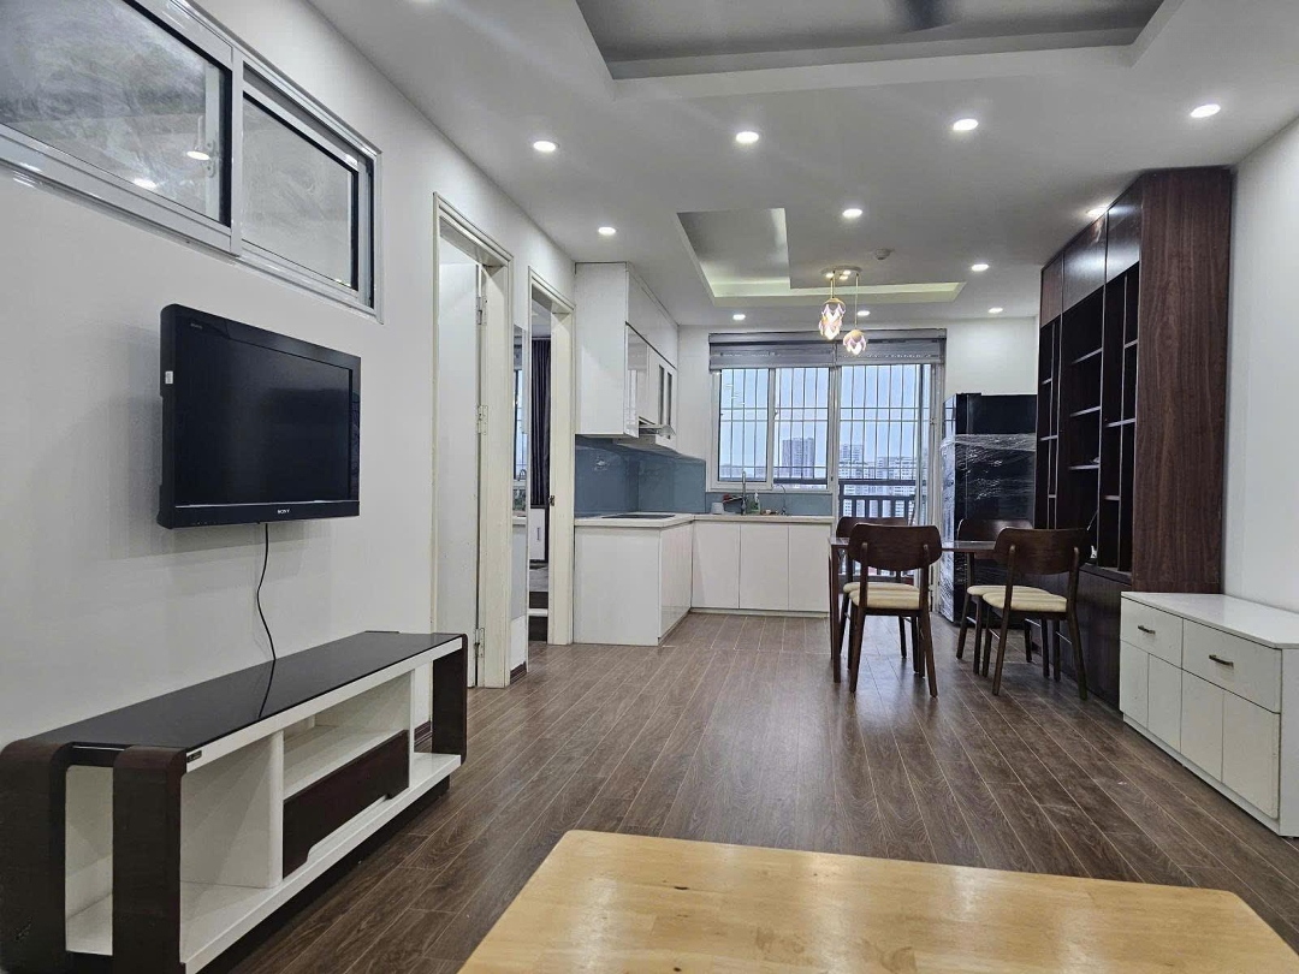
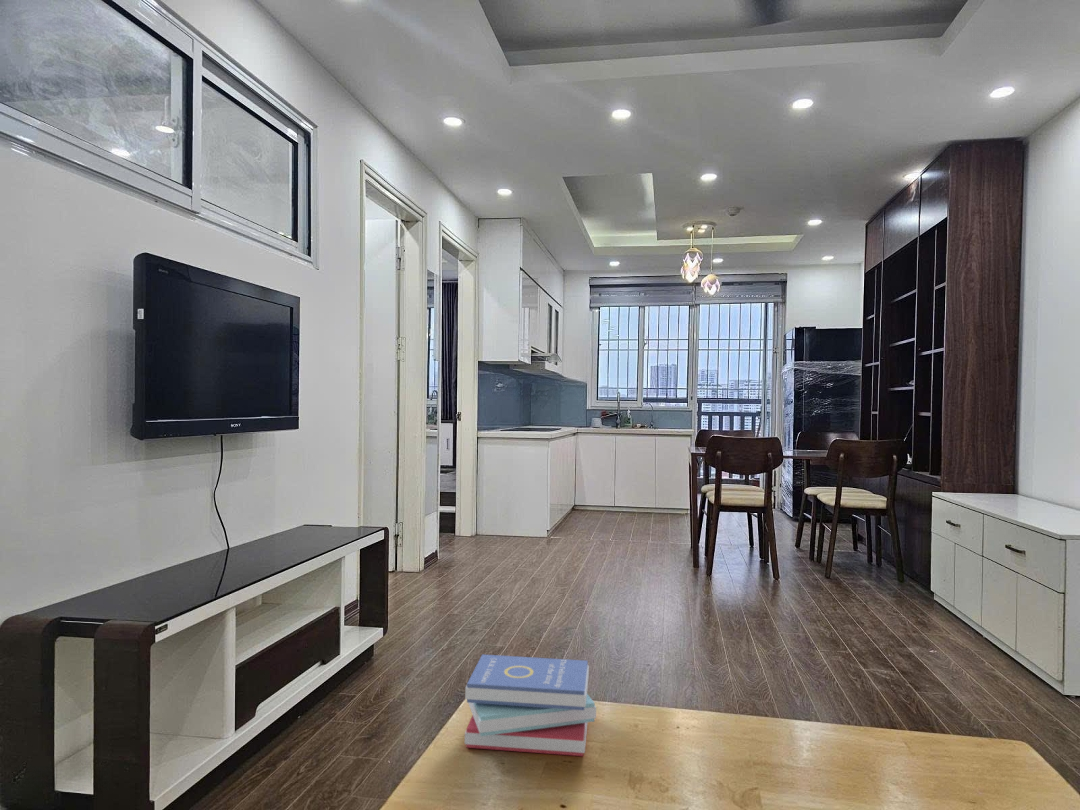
+ book [464,654,597,757]
